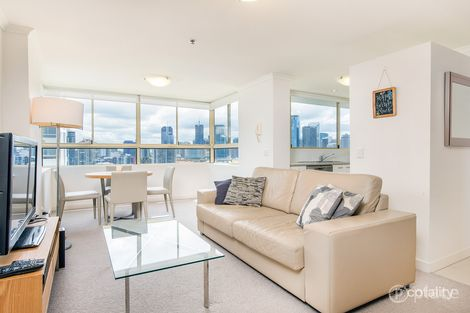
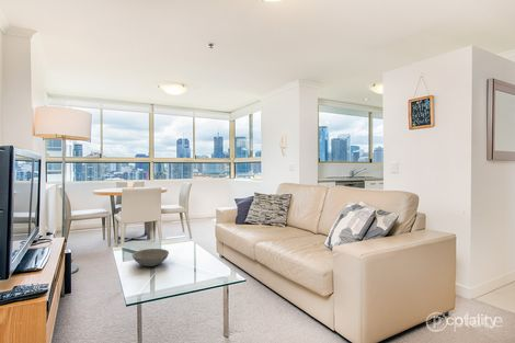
+ bowl [131,248,170,267]
